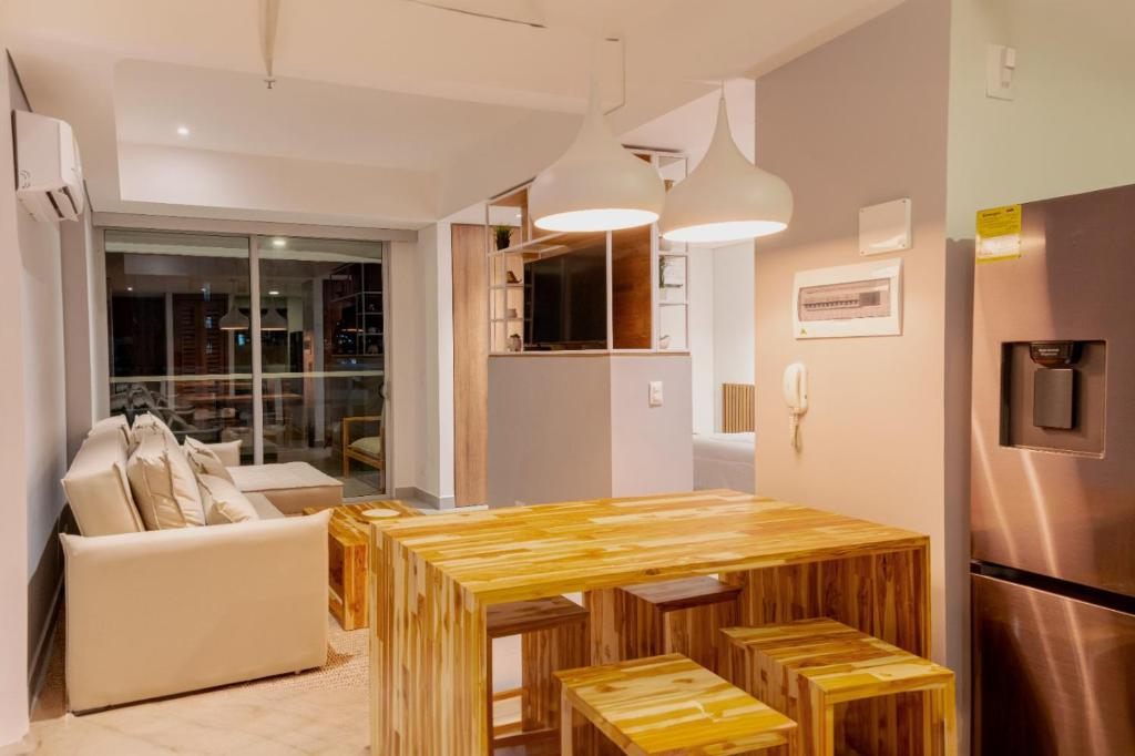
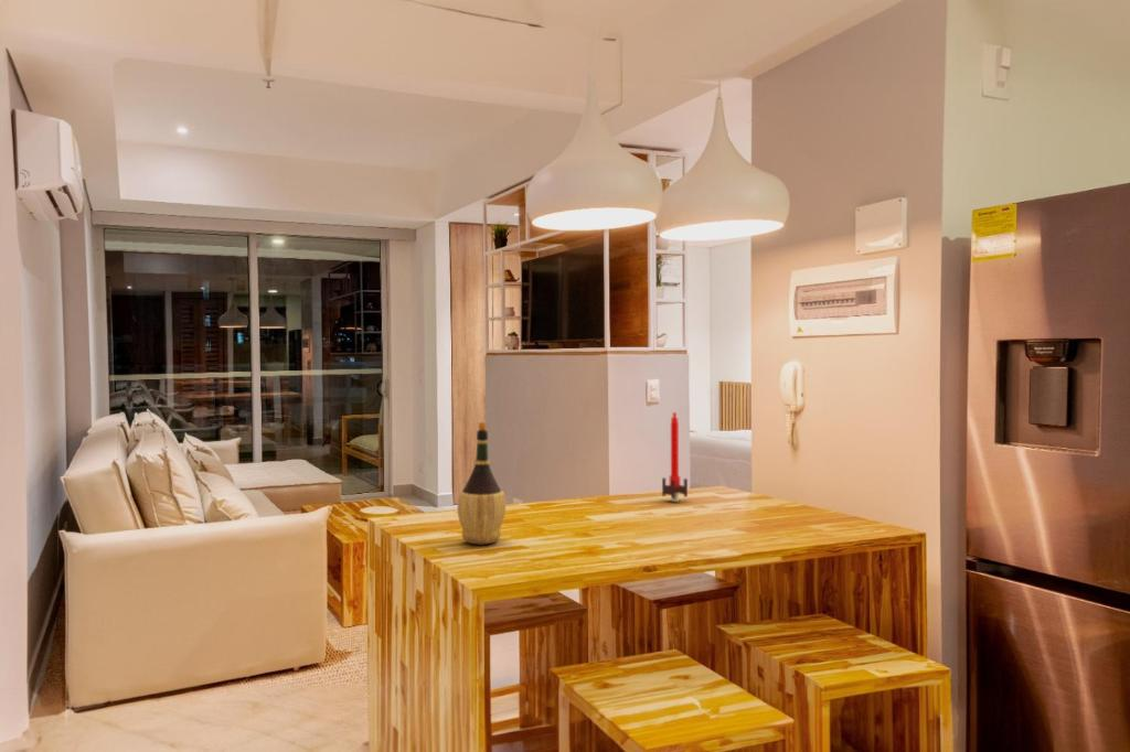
+ candle [661,411,689,503]
+ wine bottle [456,421,508,545]
